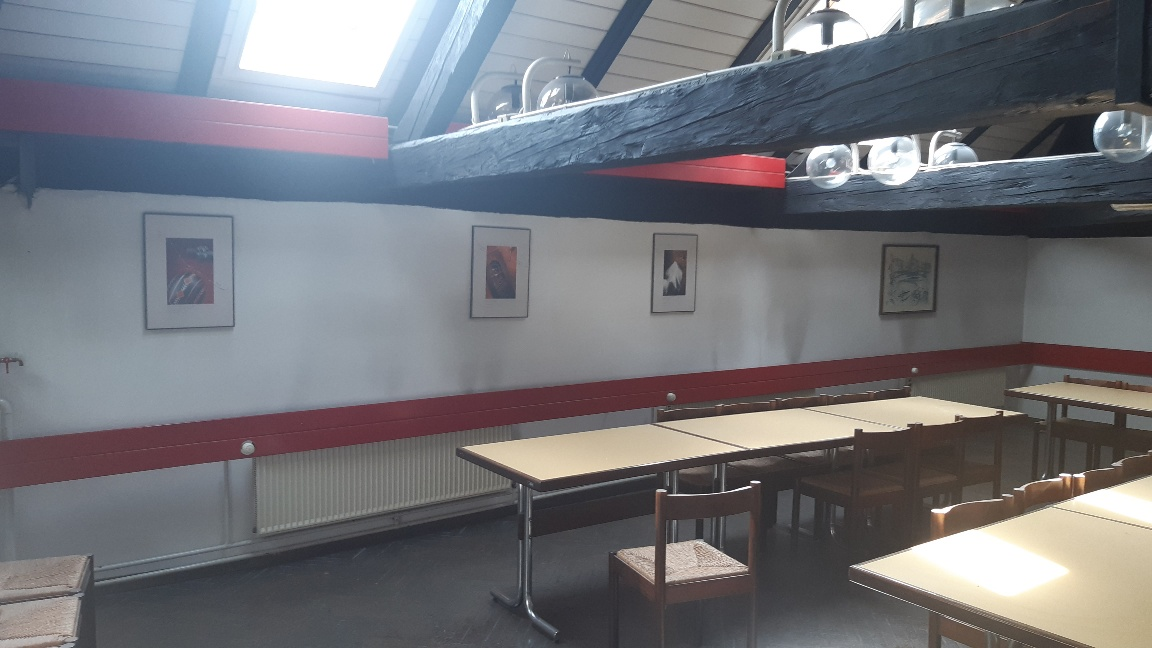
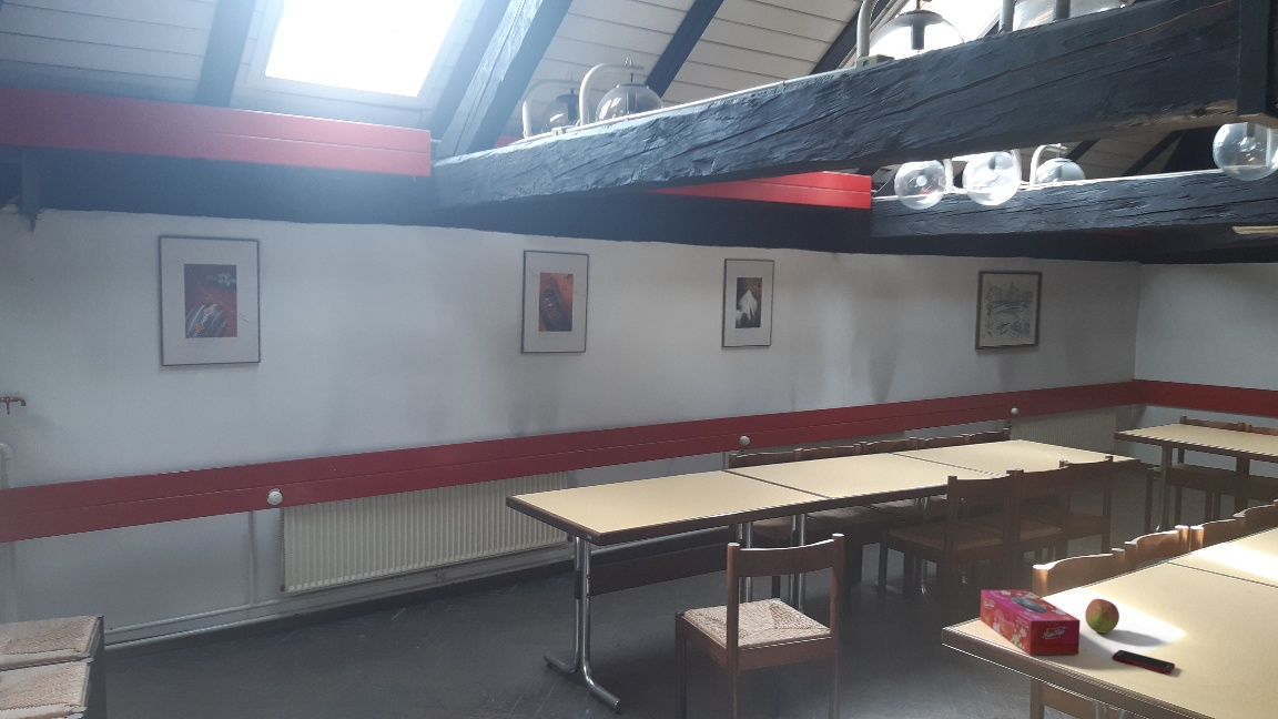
+ fruit [1084,598,1120,635]
+ cell phone [1112,649,1176,675]
+ tissue box [980,588,1082,656]
